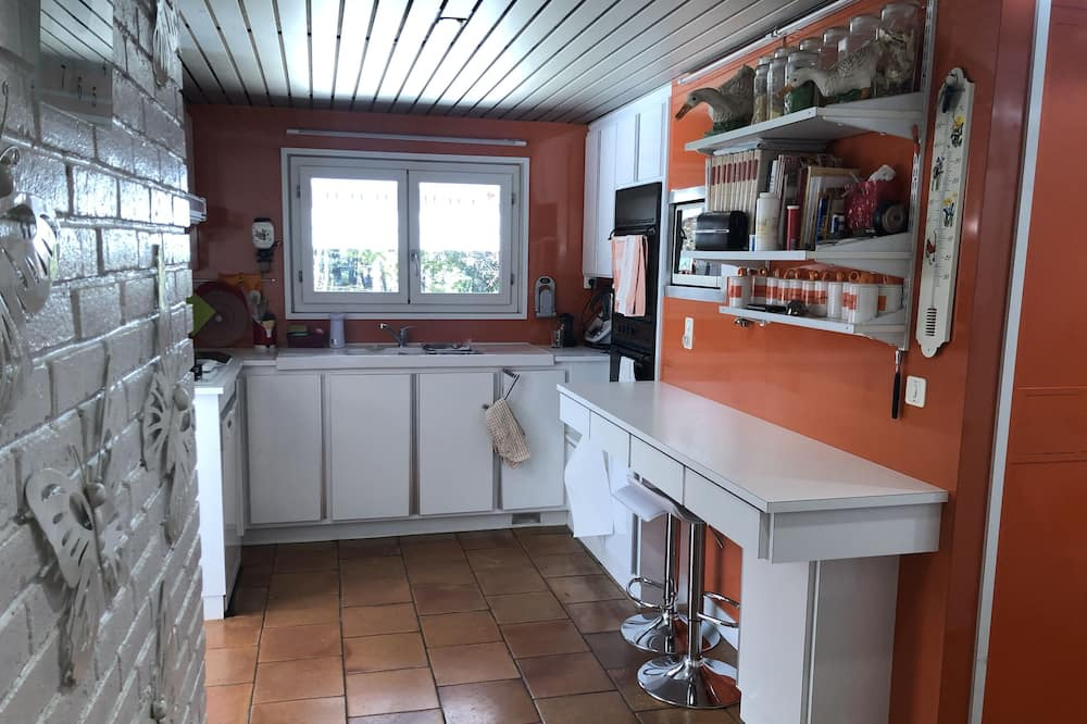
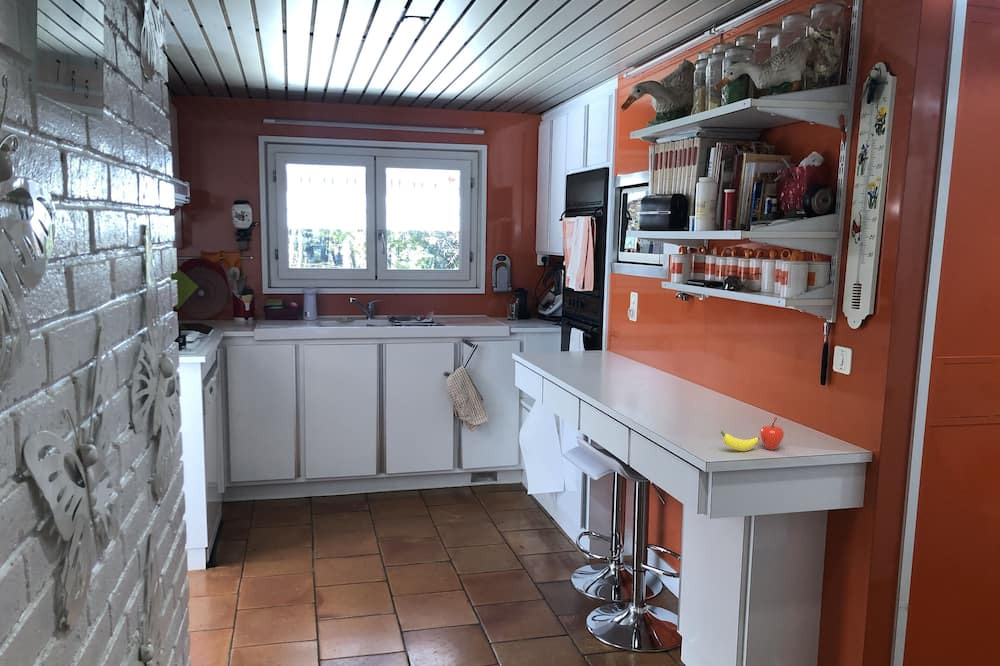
+ fruit [720,416,785,452]
